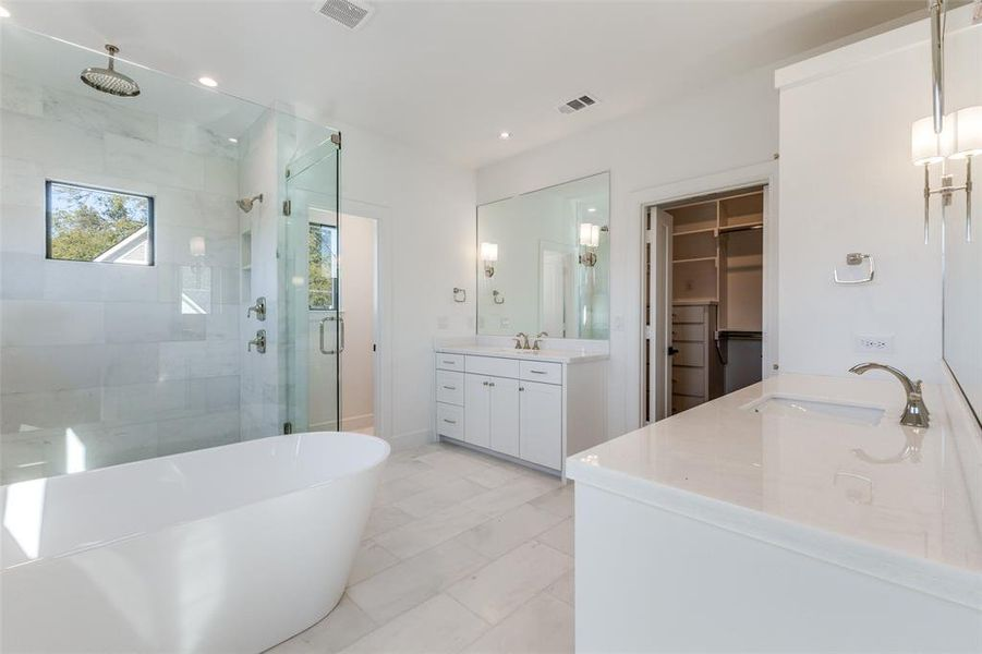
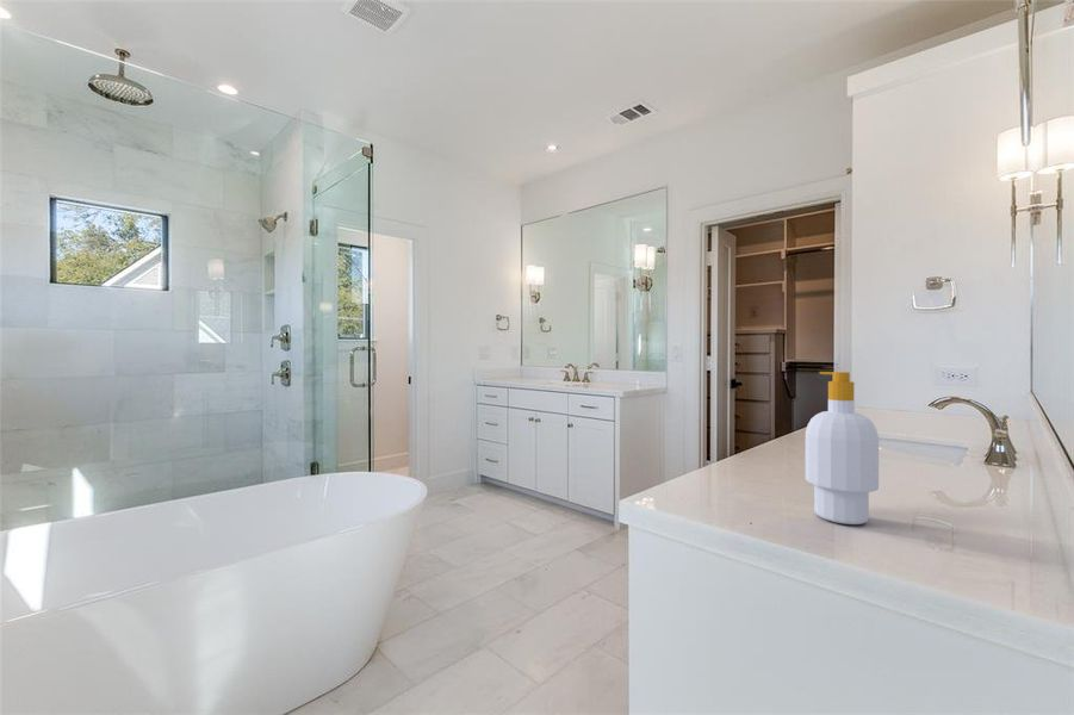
+ soap bottle [805,371,880,526]
